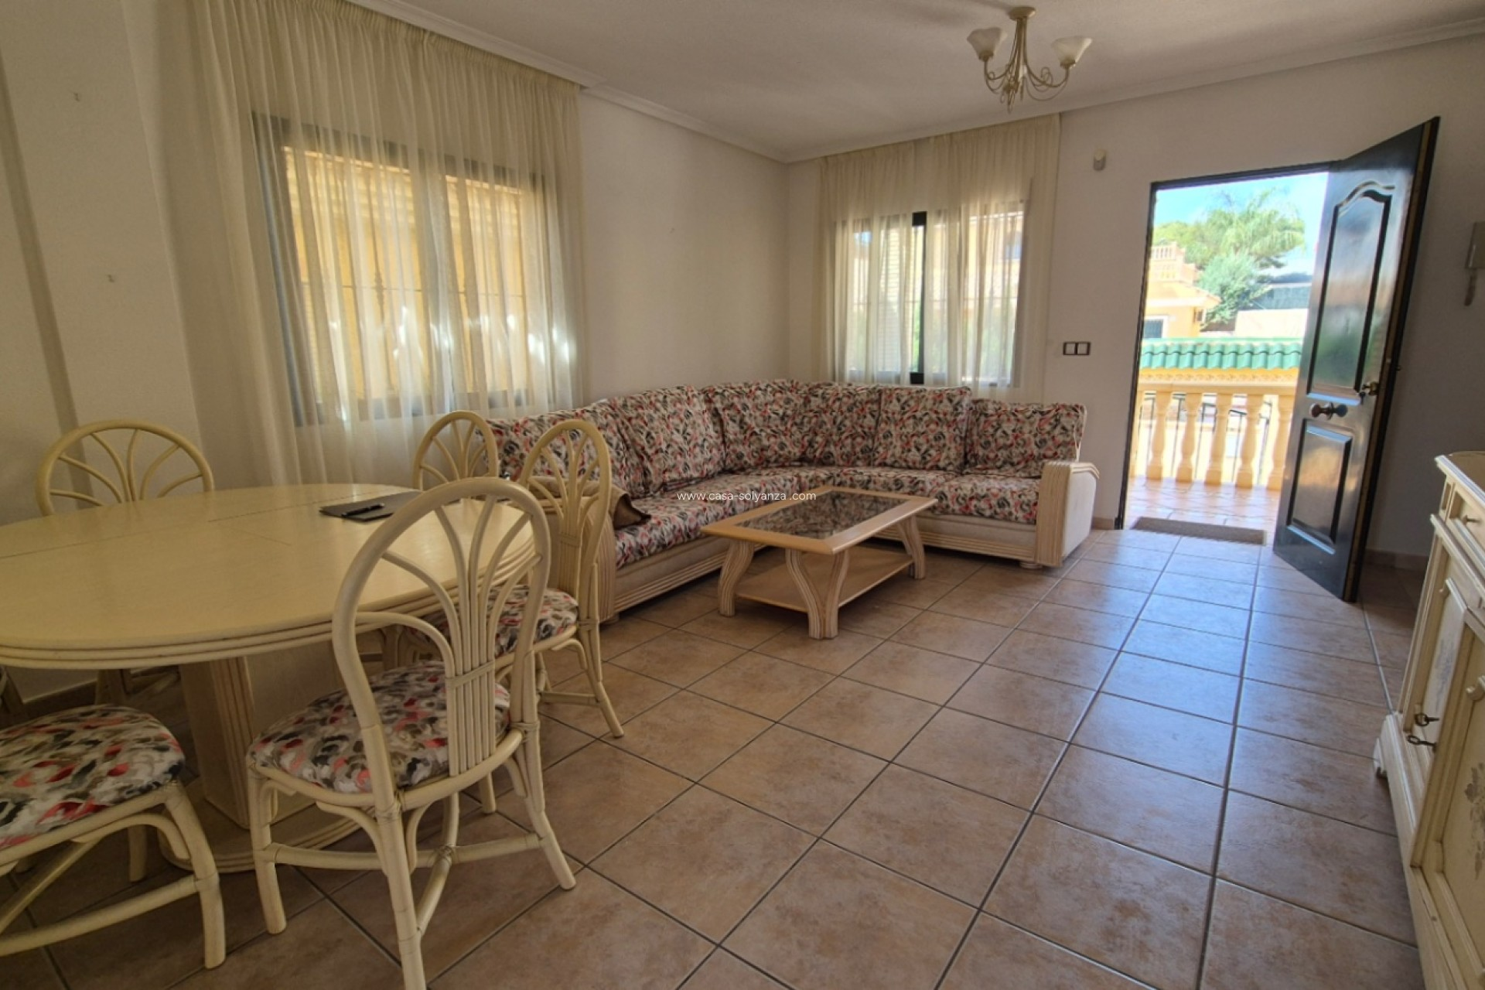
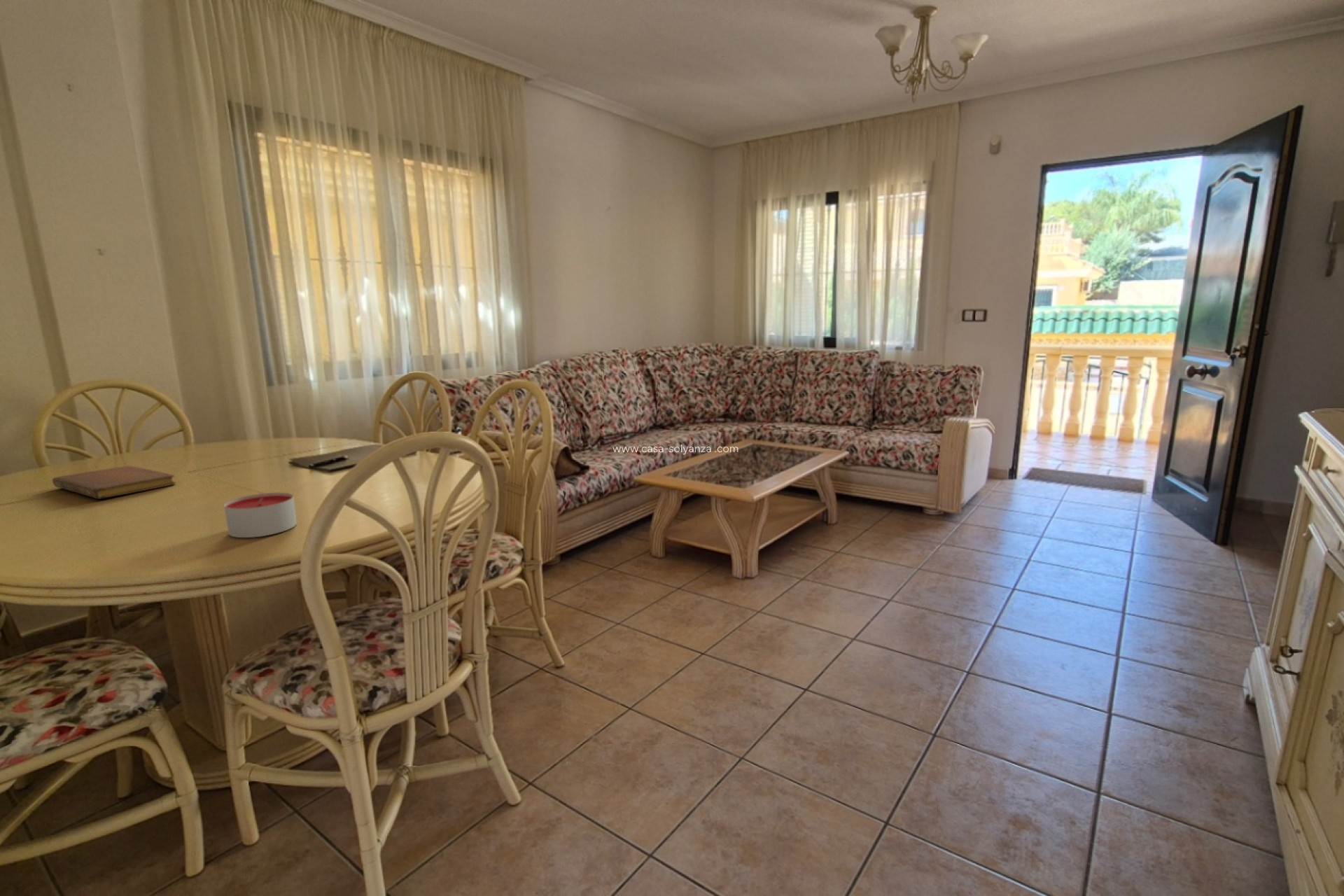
+ notebook [52,465,176,500]
+ candle [223,492,297,538]
